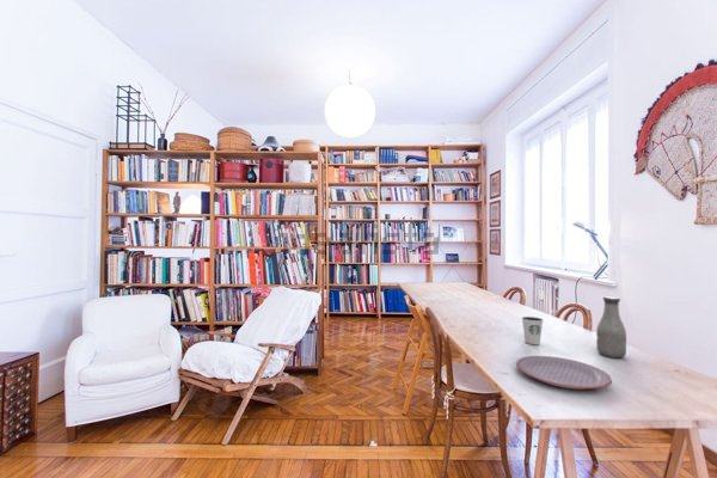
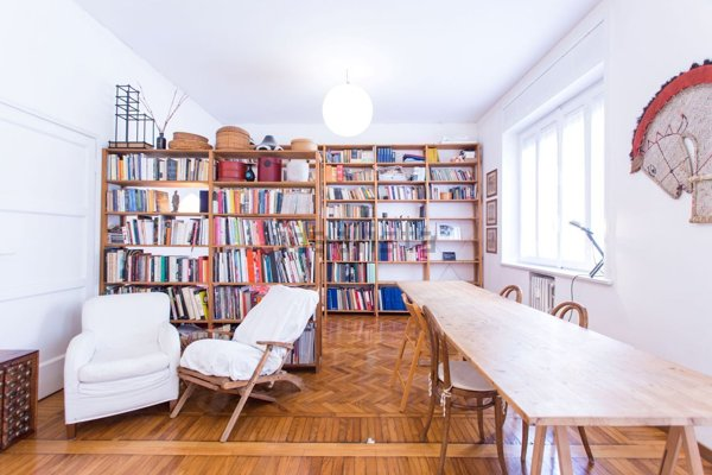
- dixie cup [521,315,544,345]
- plate [515,355,613,390]
- bottle [595,295,627,358]
